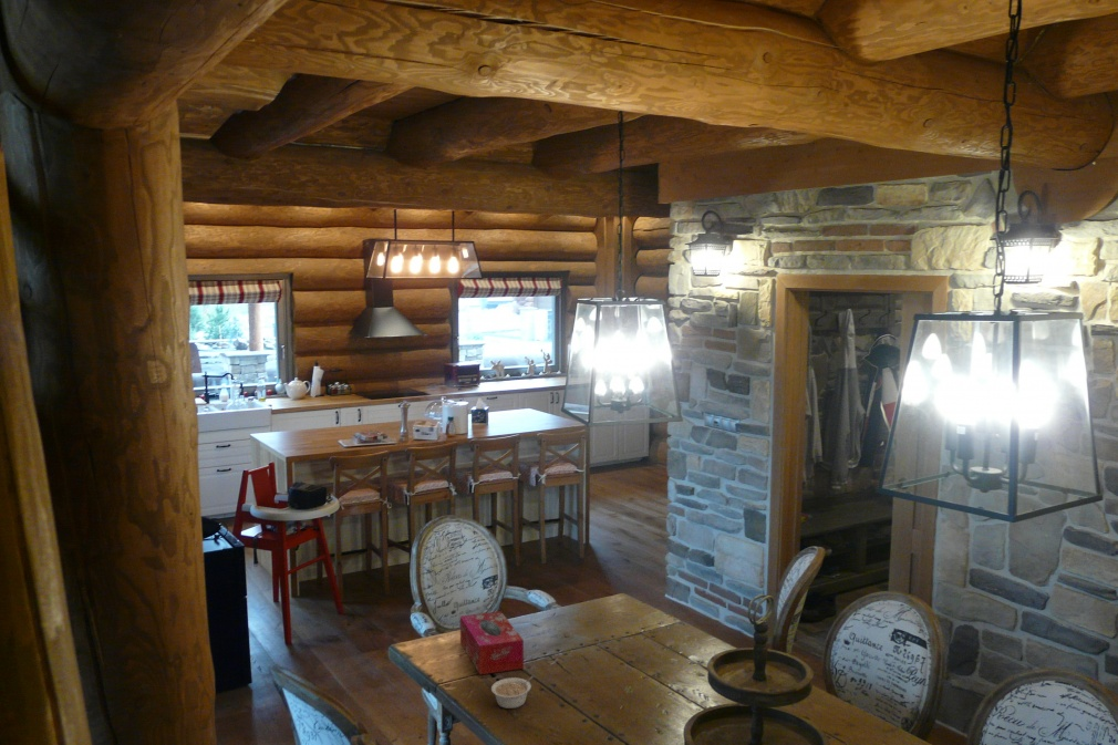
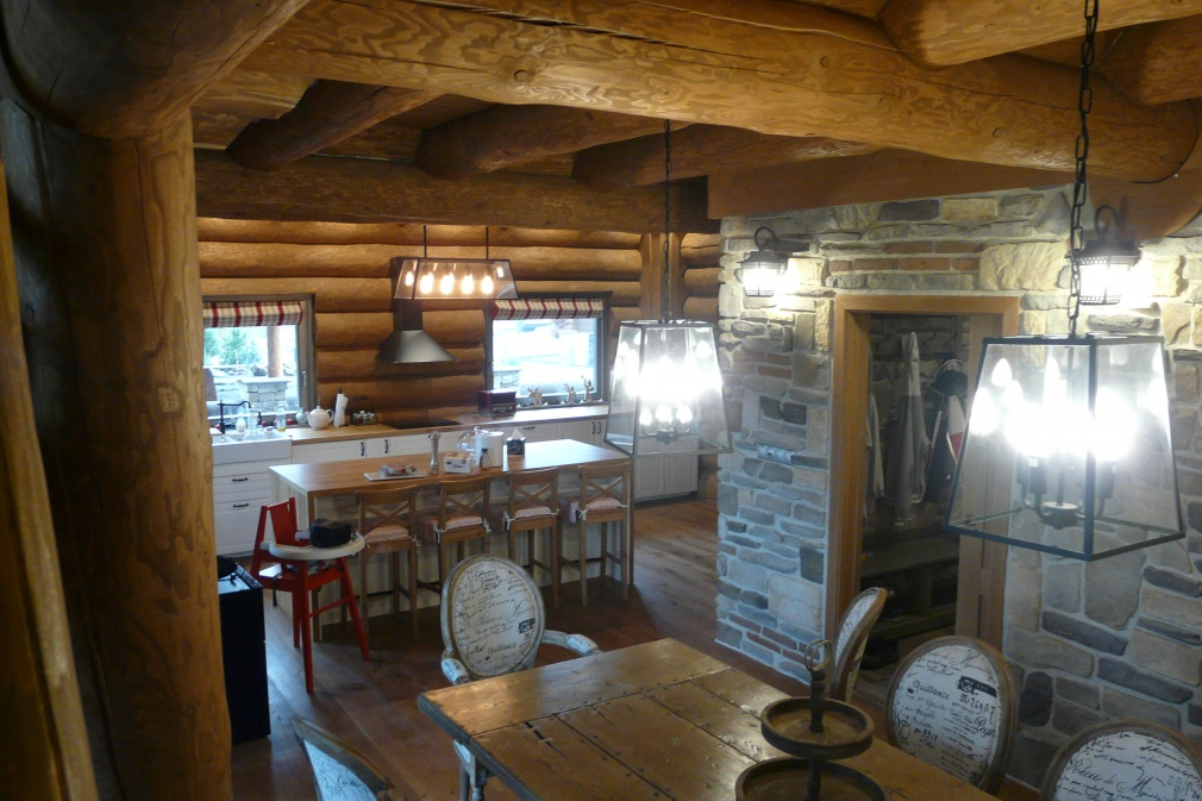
- tissue box [459,610,525,675]
- legume [490,674,536,710]
